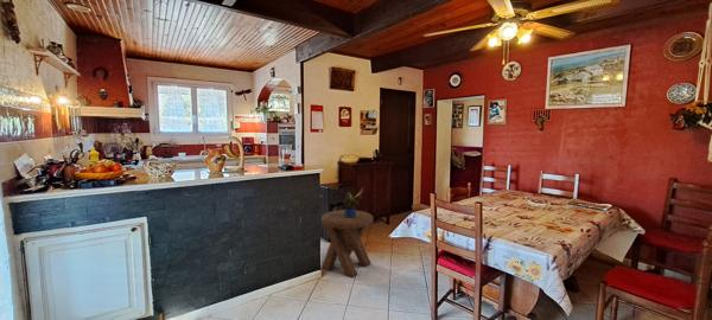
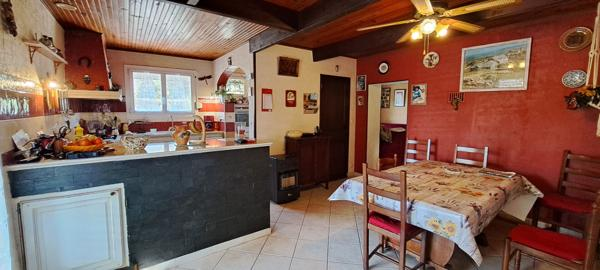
- potted plant [342,186,365,218]
- music stool [320,209,374,279]
